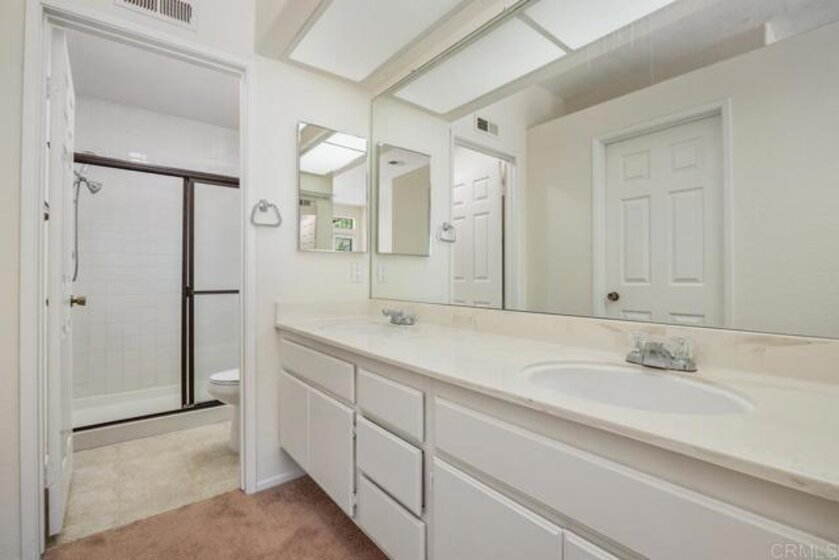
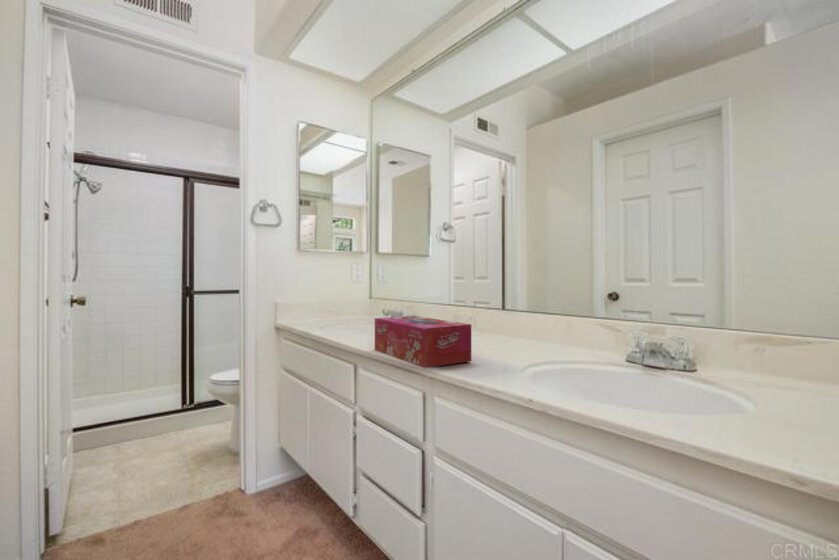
+ tissue box [374,315,472,369]
